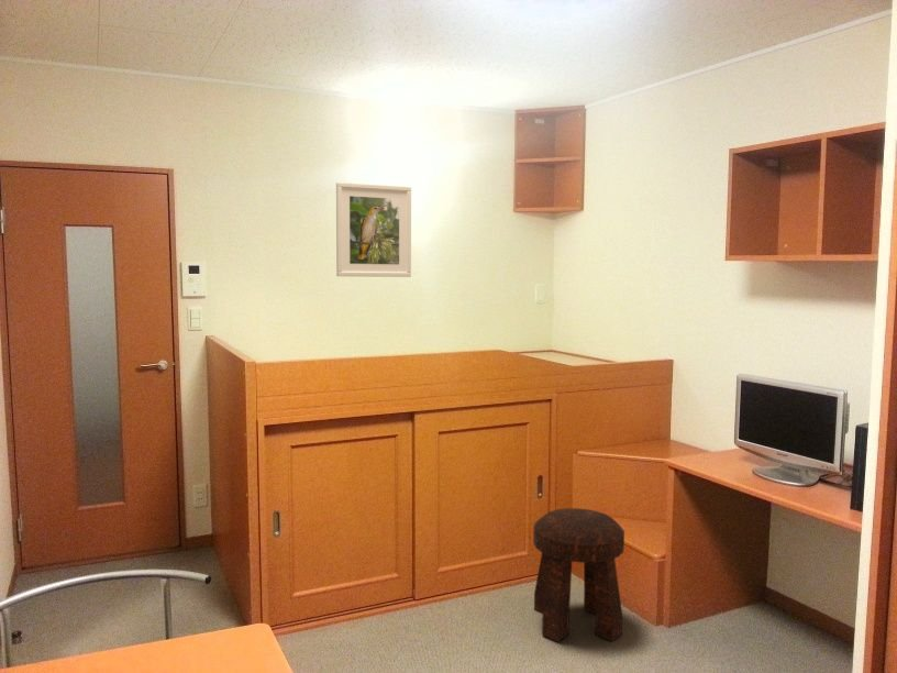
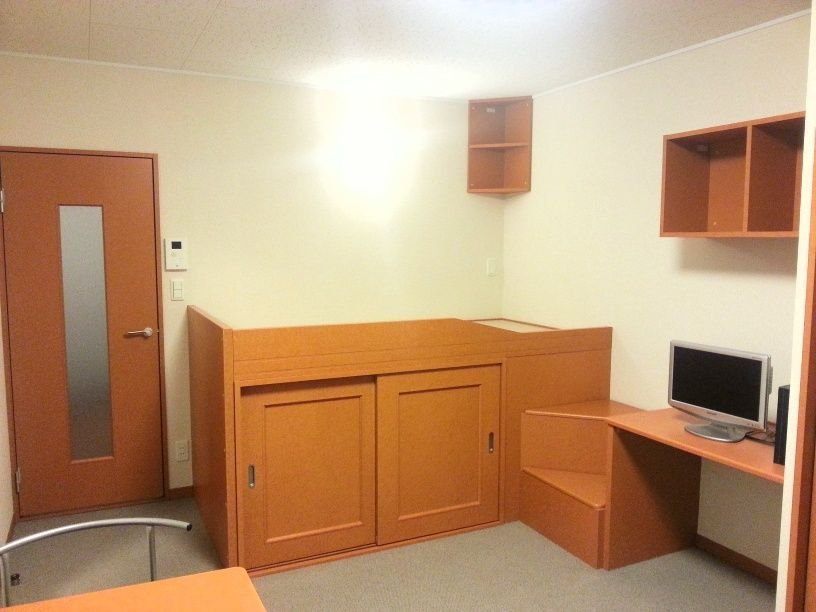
- stool [532,507,625,643]
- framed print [335,181,412,278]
